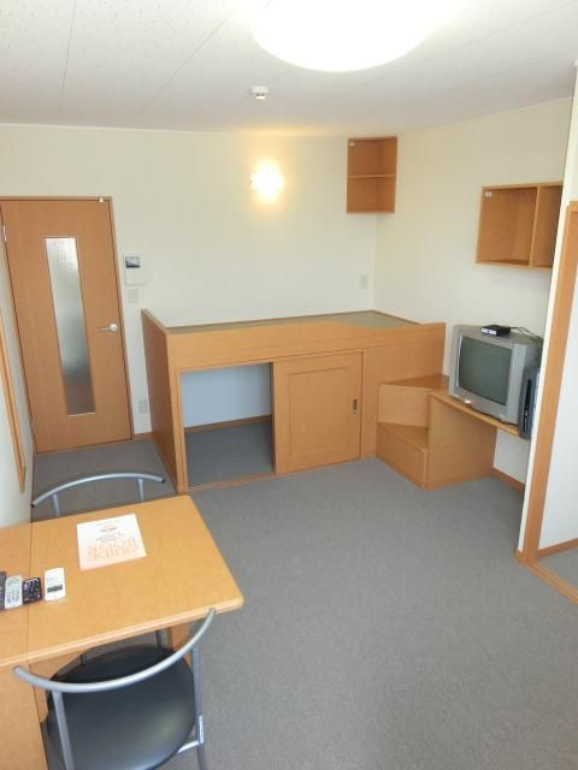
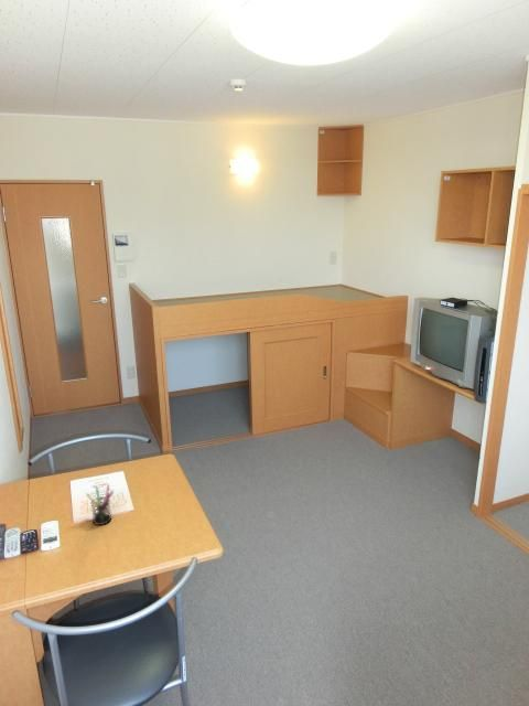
+ pen holder [85,483,115,526]
